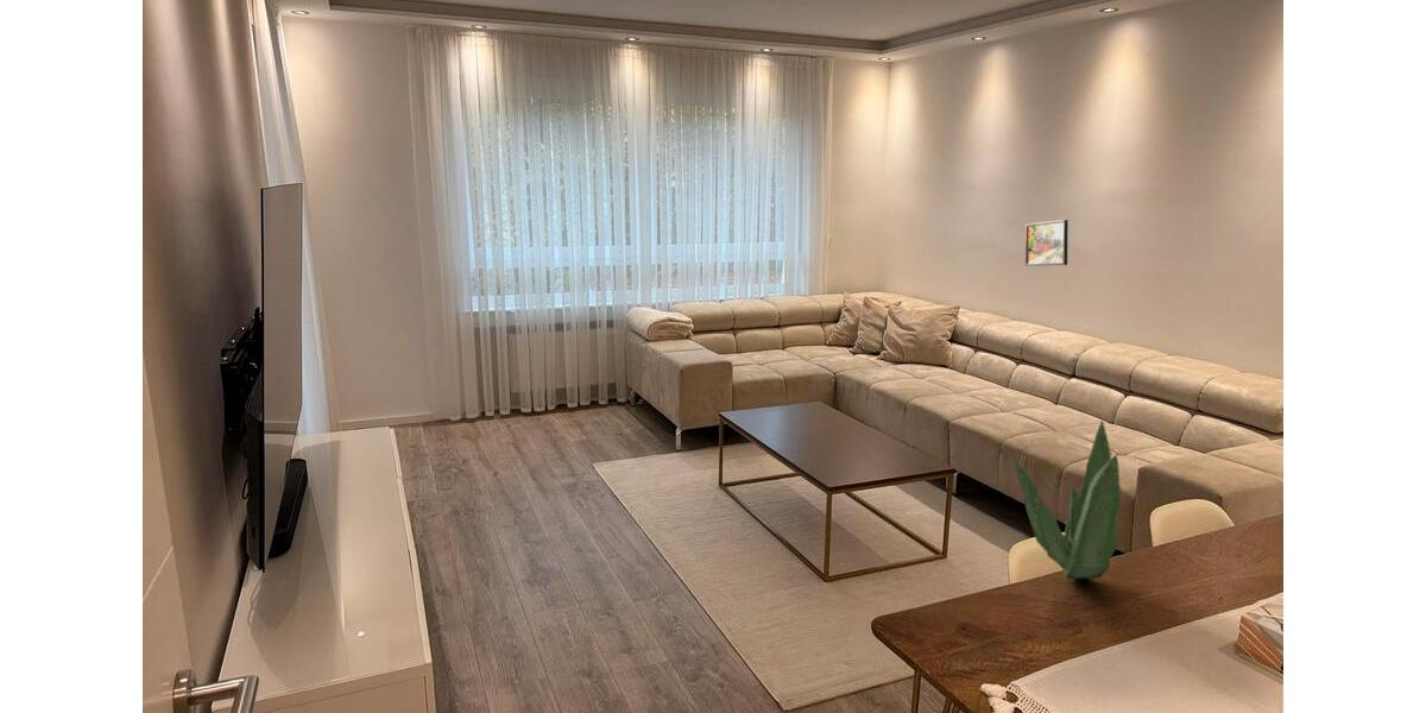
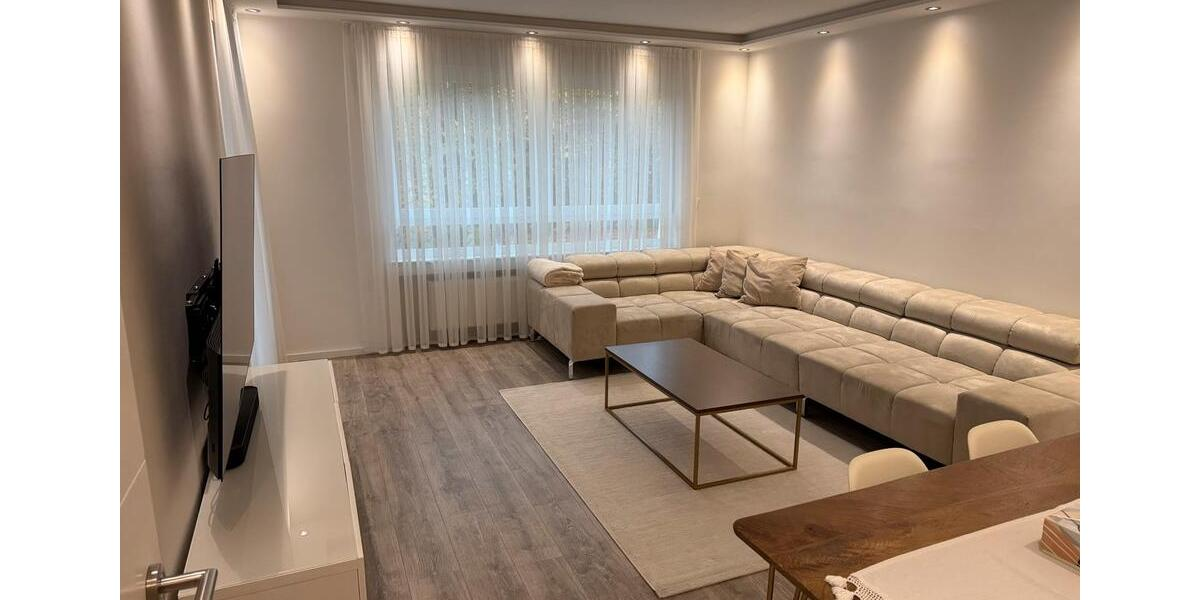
- plant [1012,419,1122,581]
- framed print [1024,219,1070,267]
